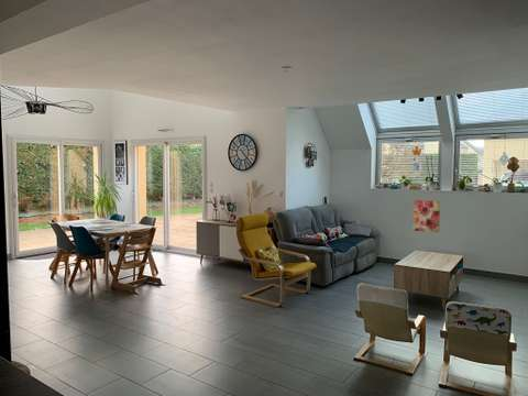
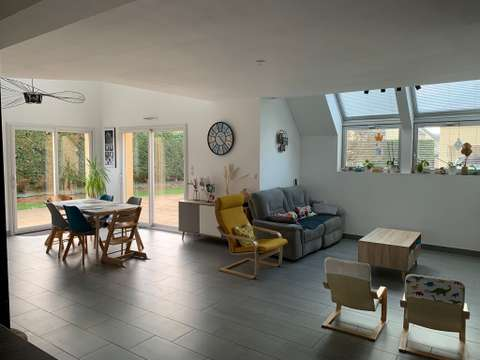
- wall art [411,199,441,233]
